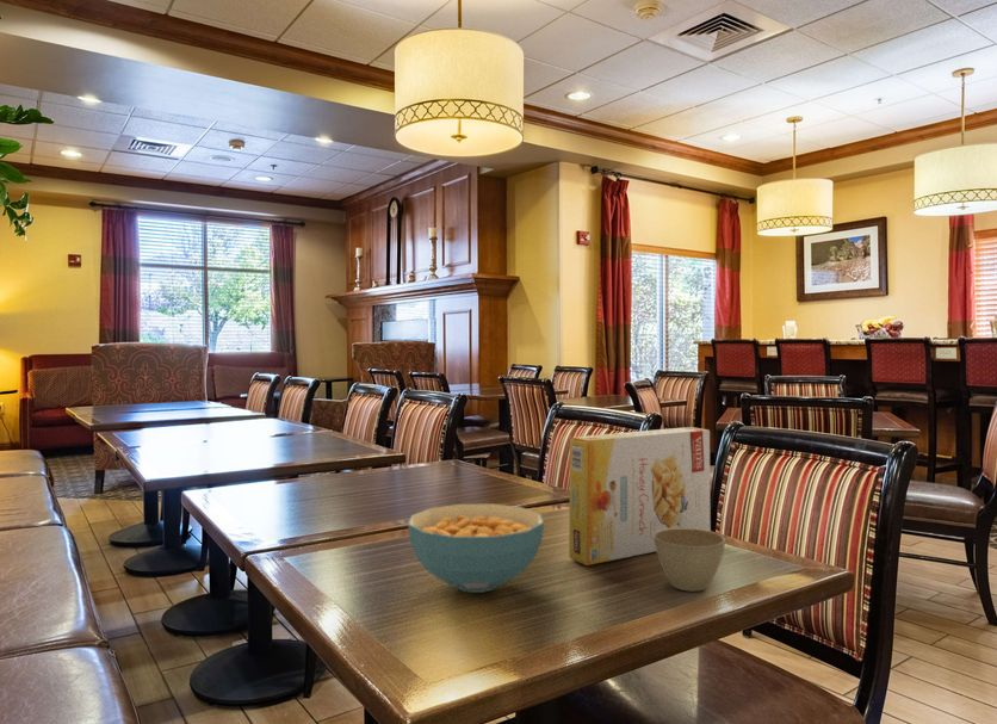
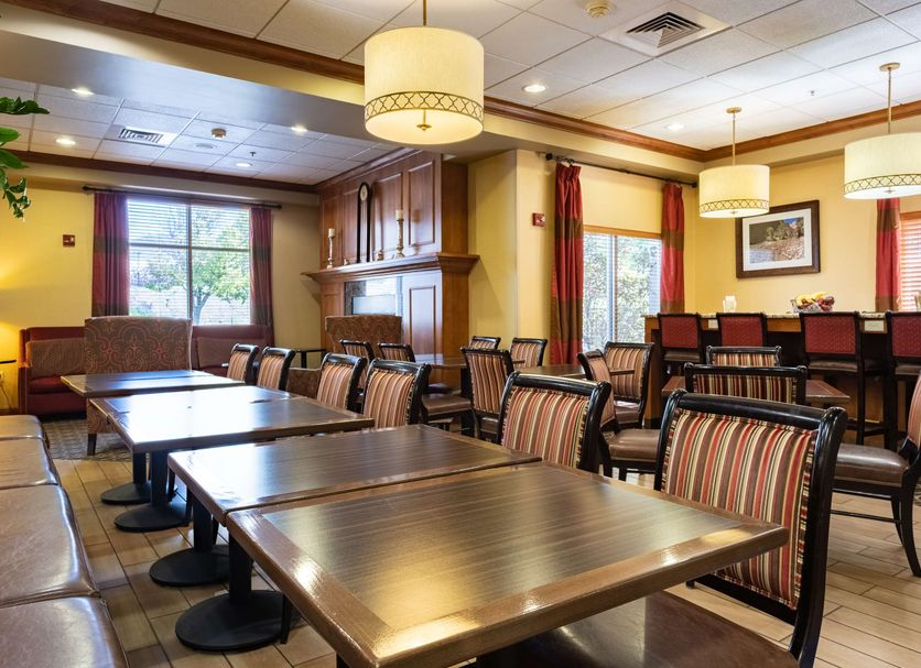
- cereal bowl [407,502,545,594]
- cereal box [568,426,712,567]
- flower pot [654,528,726,593]
